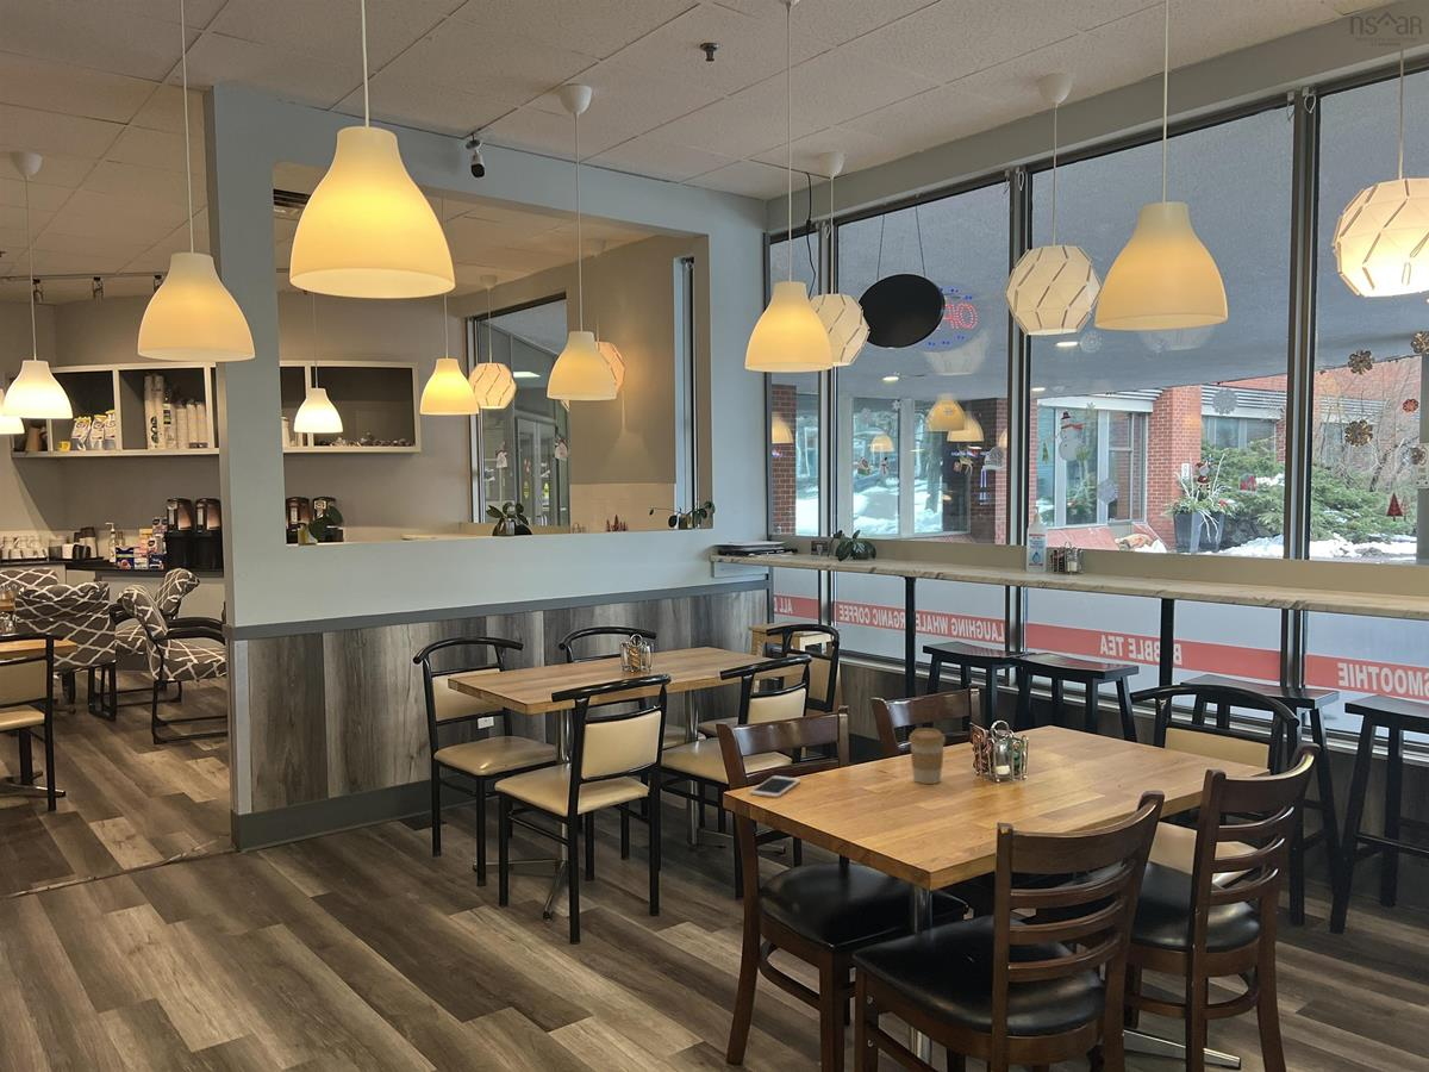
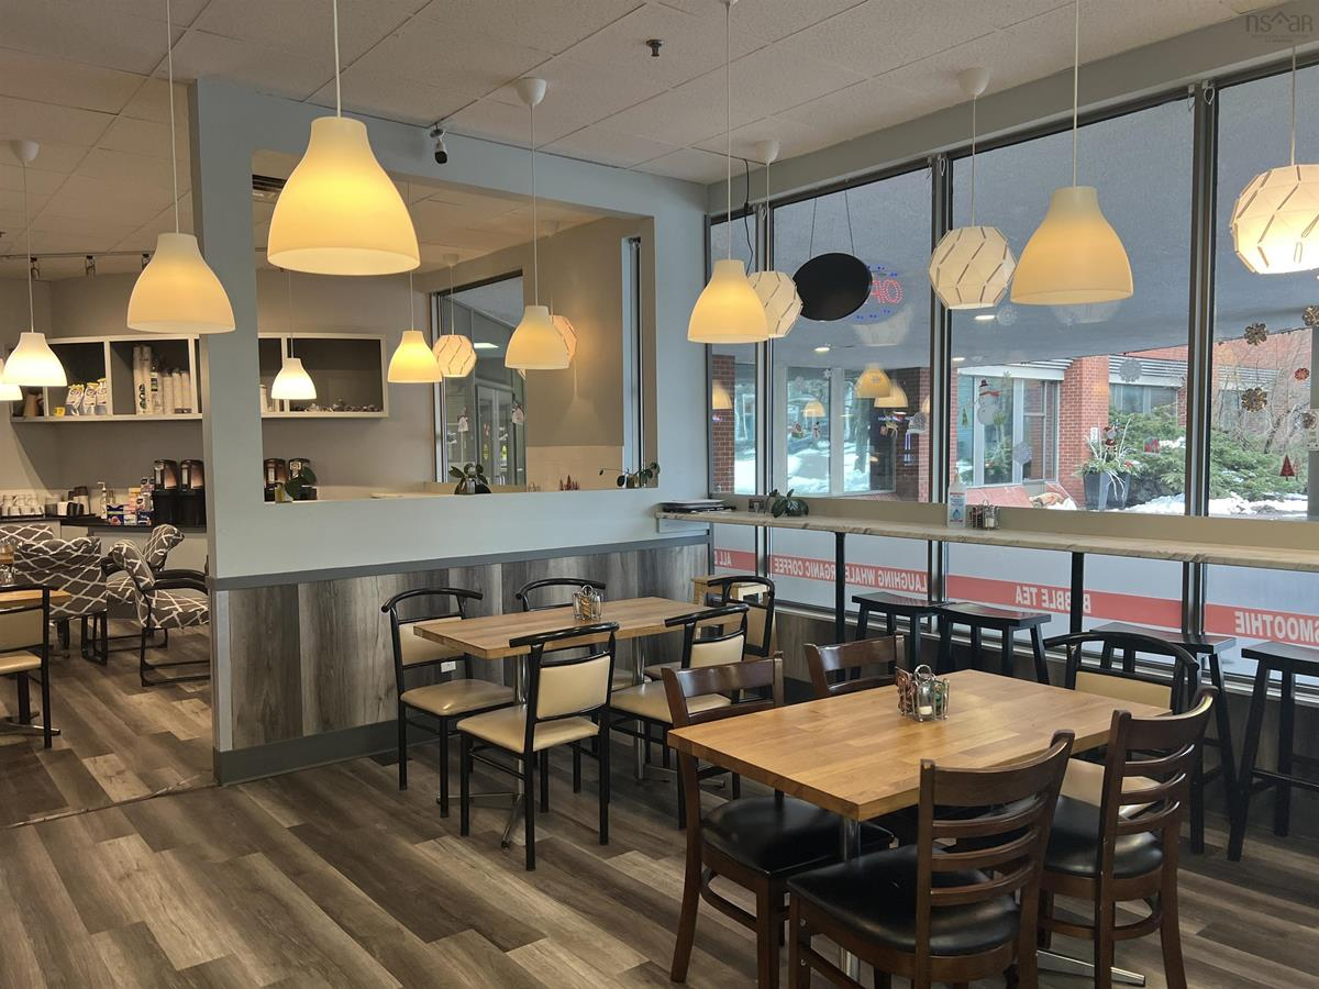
- coffee cup [907,727,947,785]
- cell phone [748,774,803,799]
